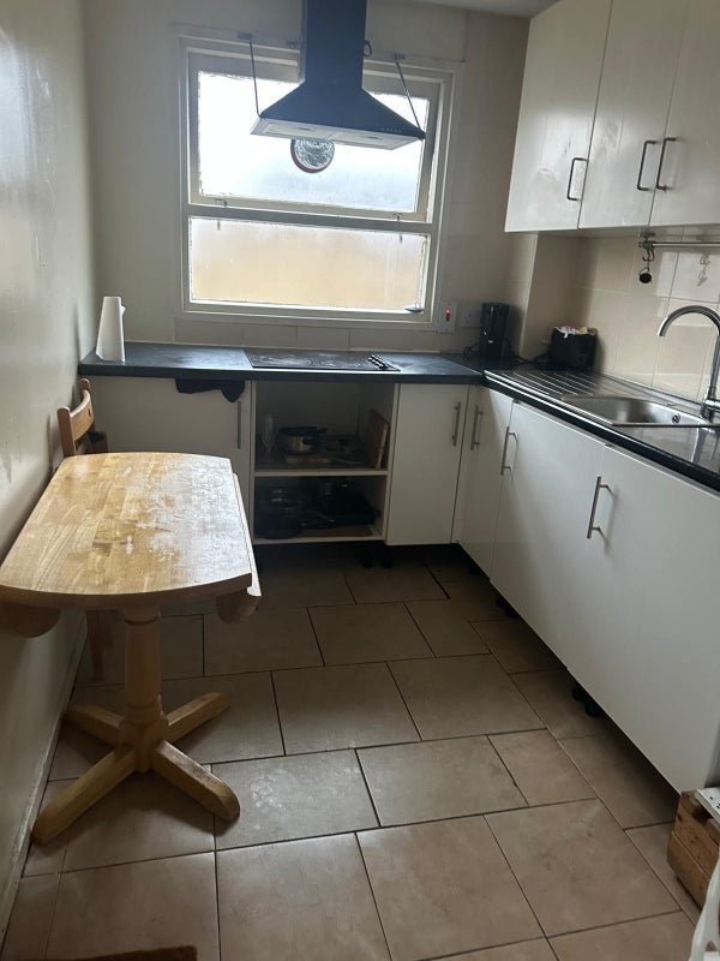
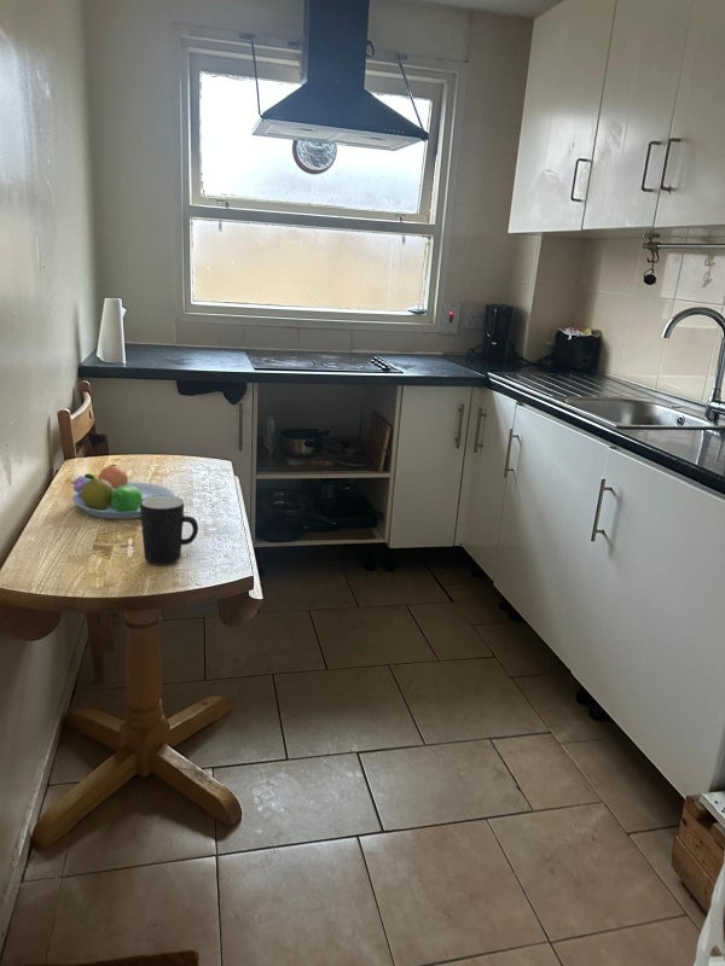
+ mug [140,495,199,565]
+ fruit bowl [70,464,175,520]
